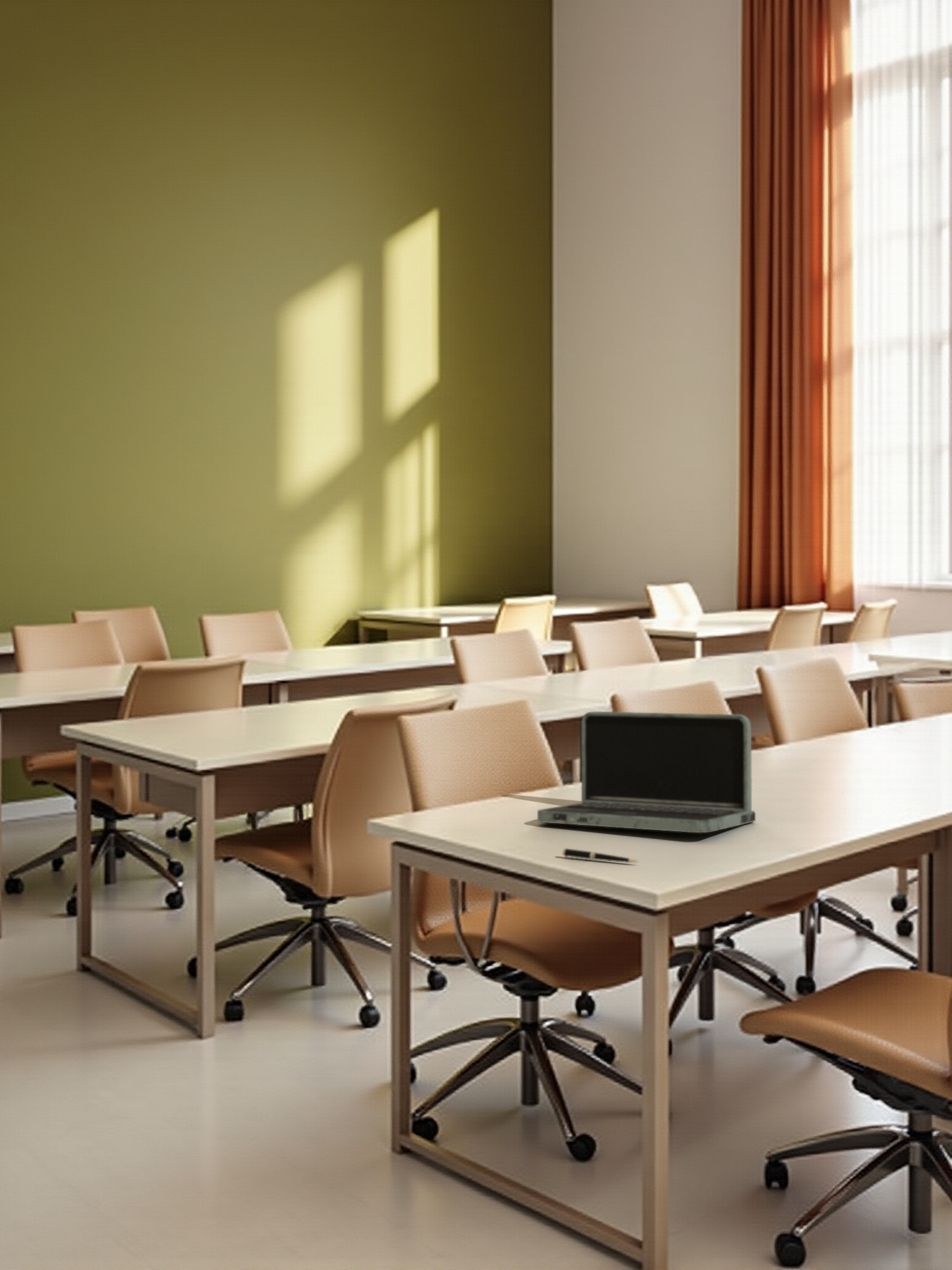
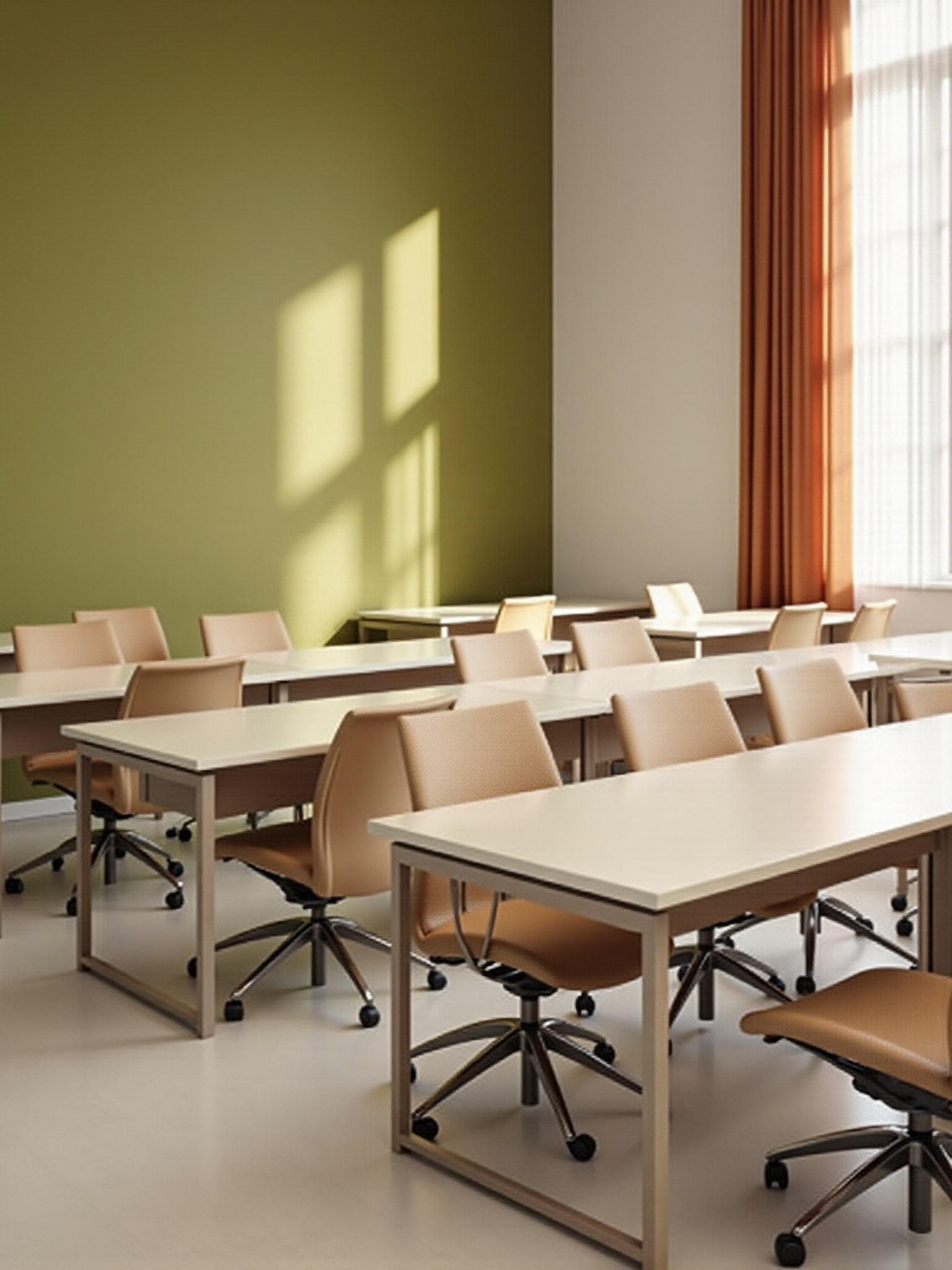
- laptop [537,711,756,833]
- pen [562,848,641,863]
